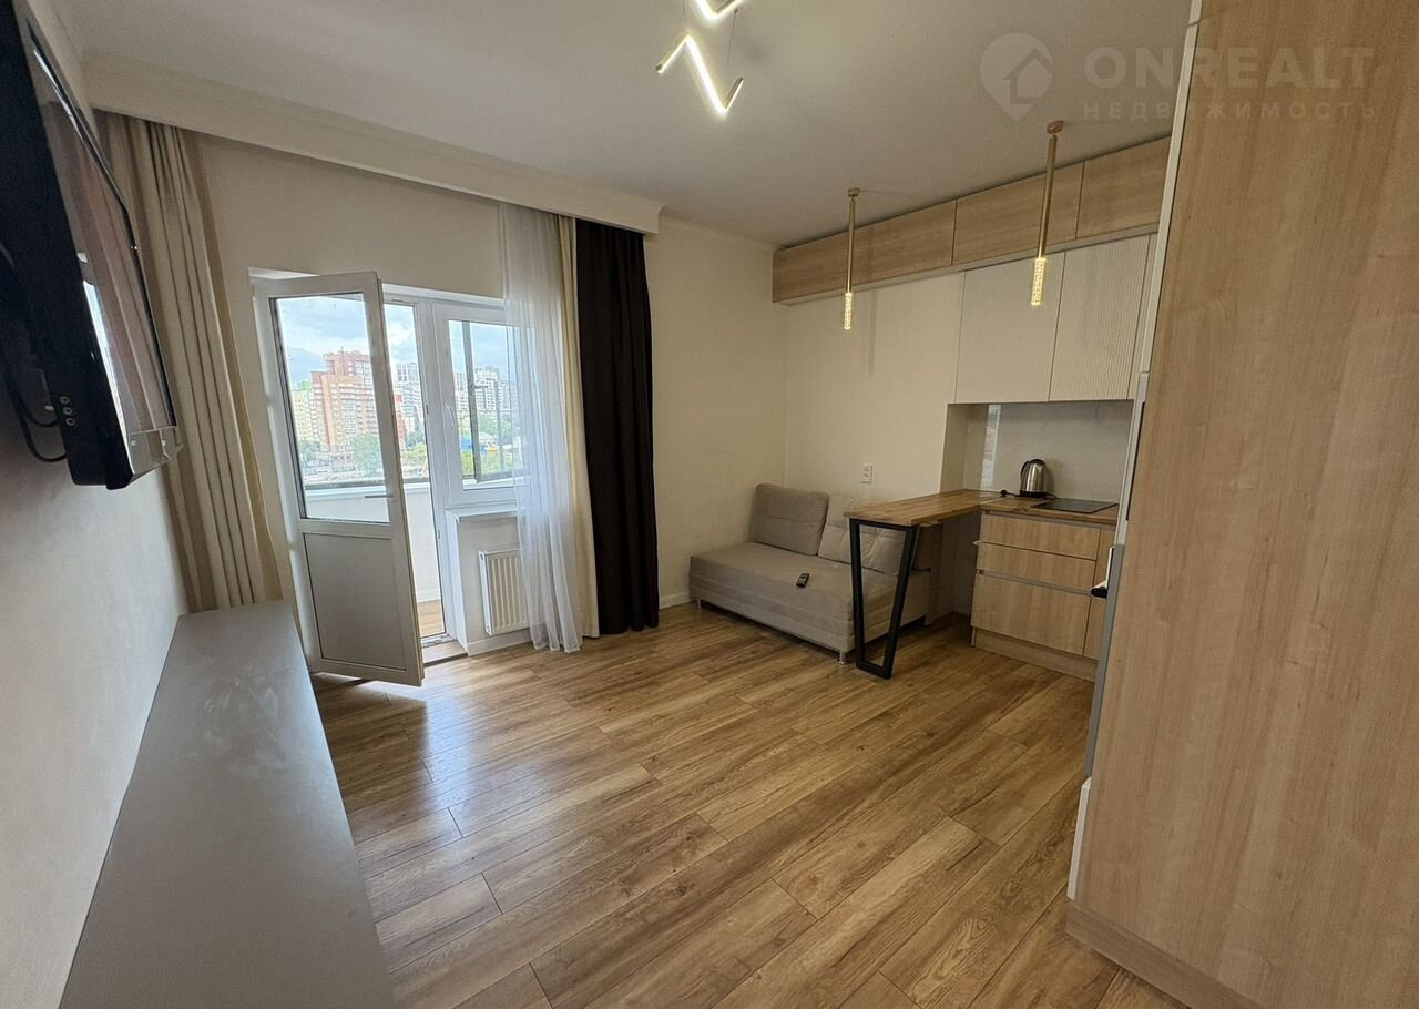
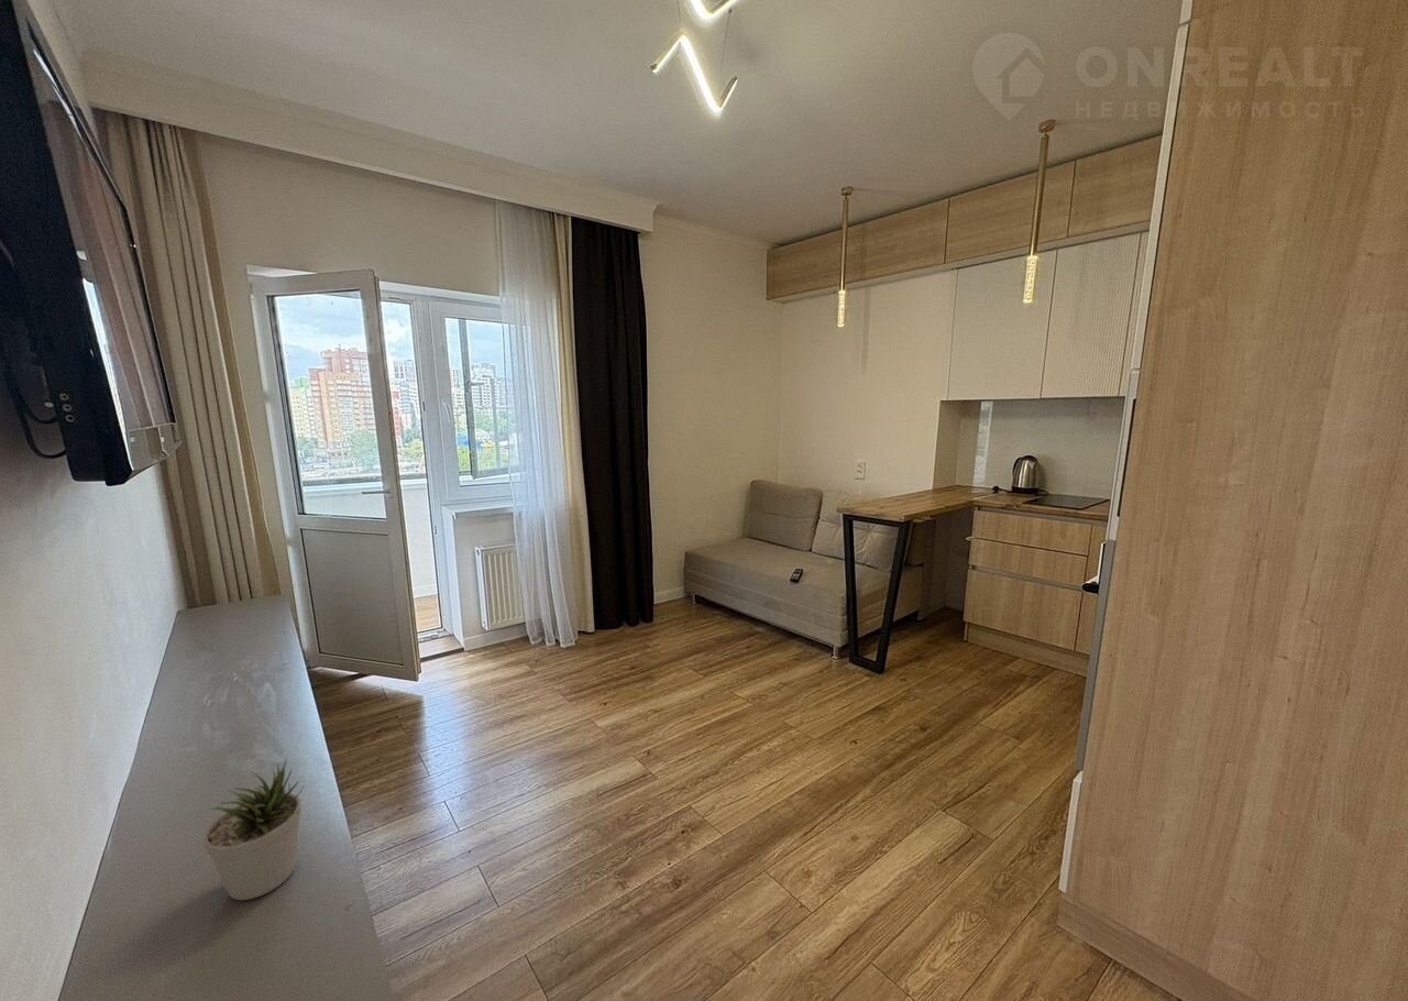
+ potted plant [201,758,305,901]
